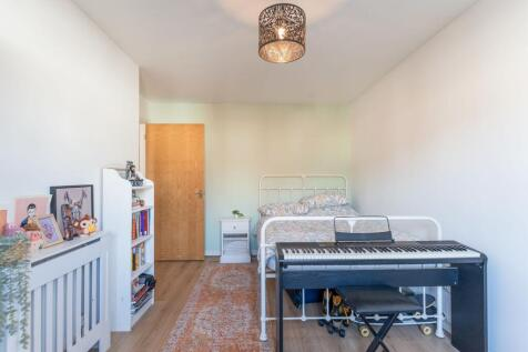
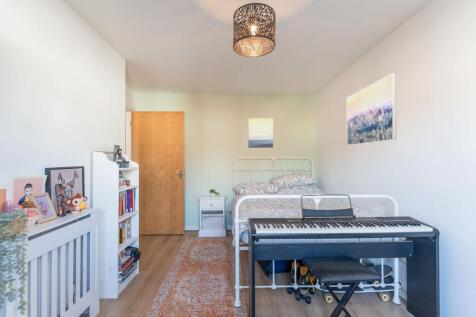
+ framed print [346,72,397,146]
+ wall art [247,118,274,149]
